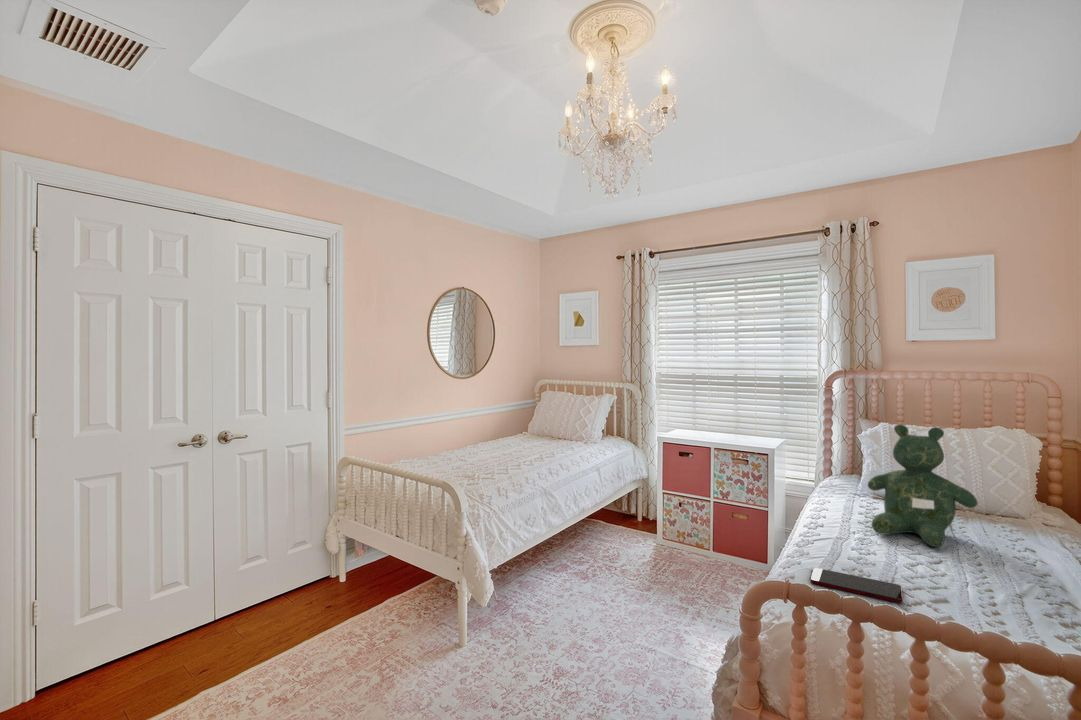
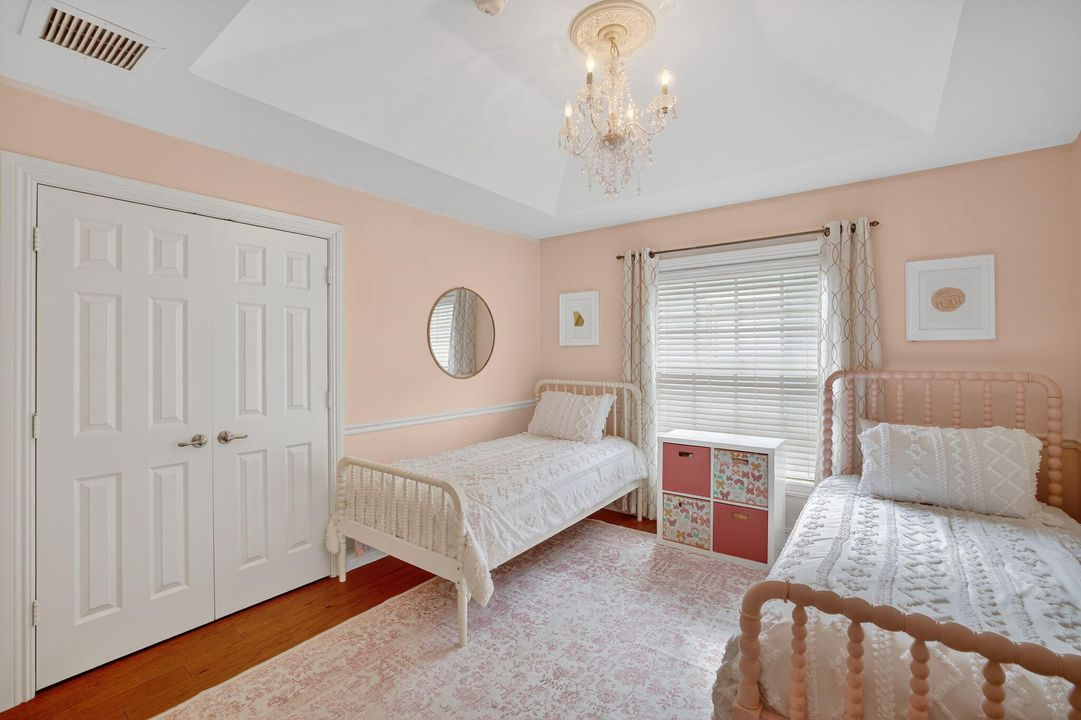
- smartphone [809,567,904,604]
- teddy bear [866,423,979,548]
